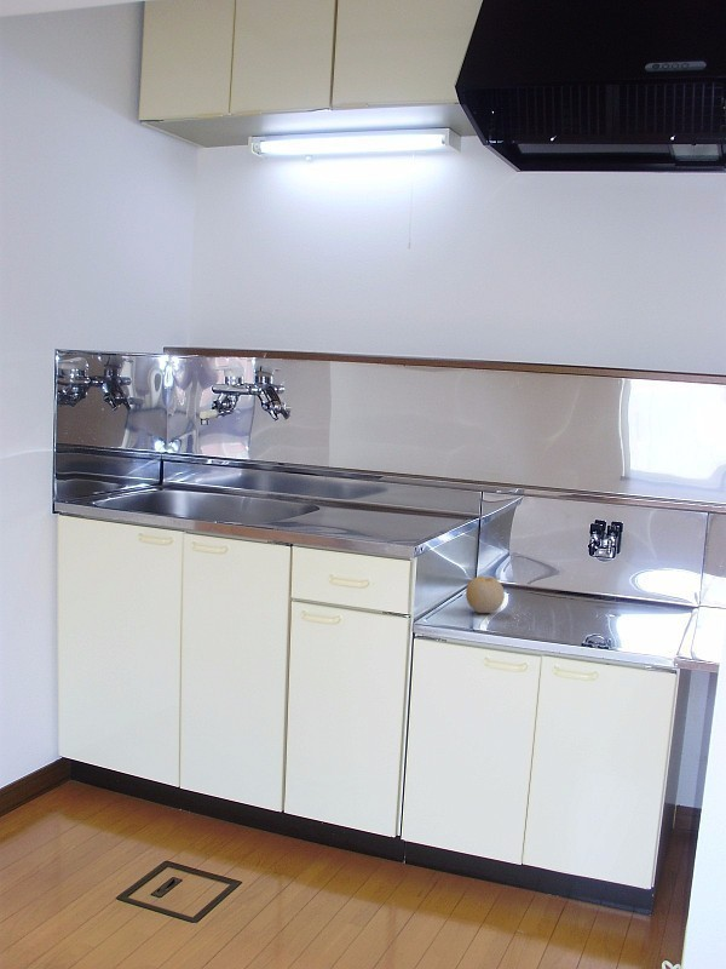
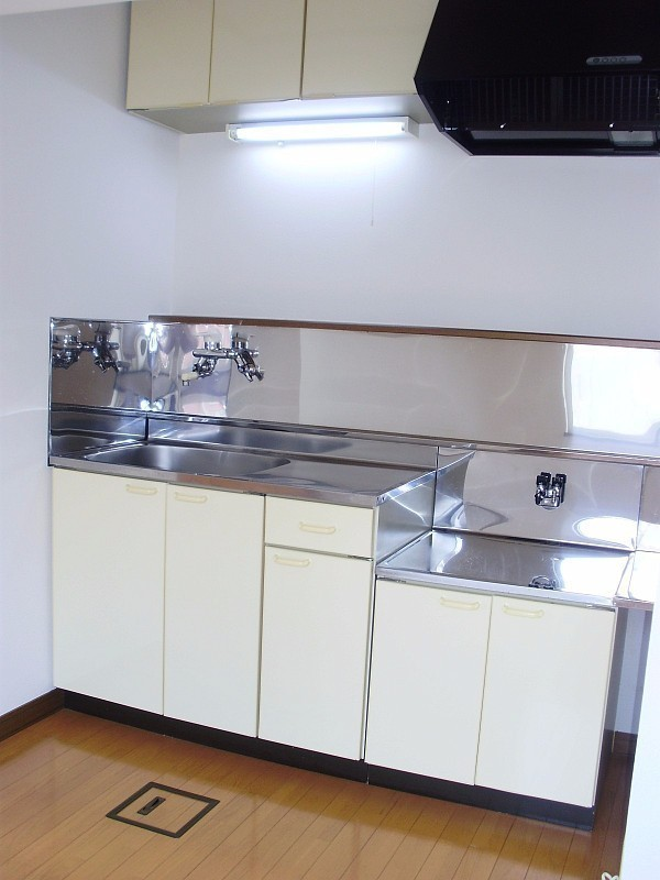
- fruit [465,575,506,614]
